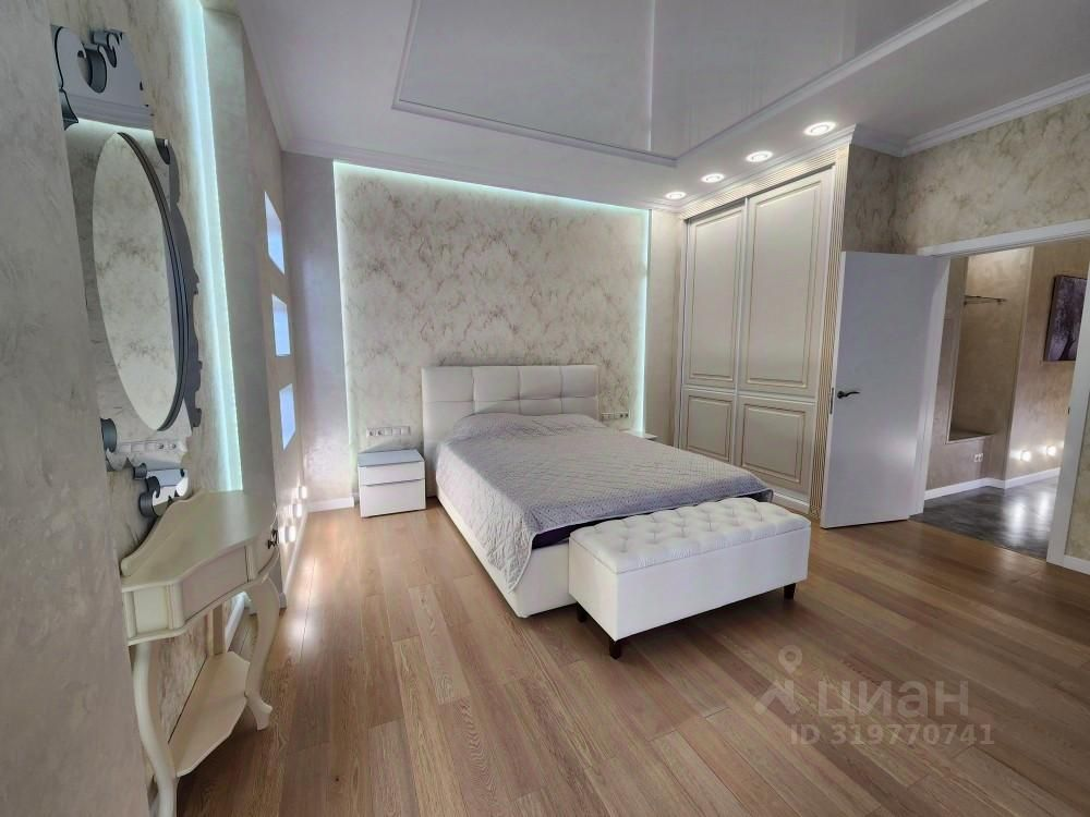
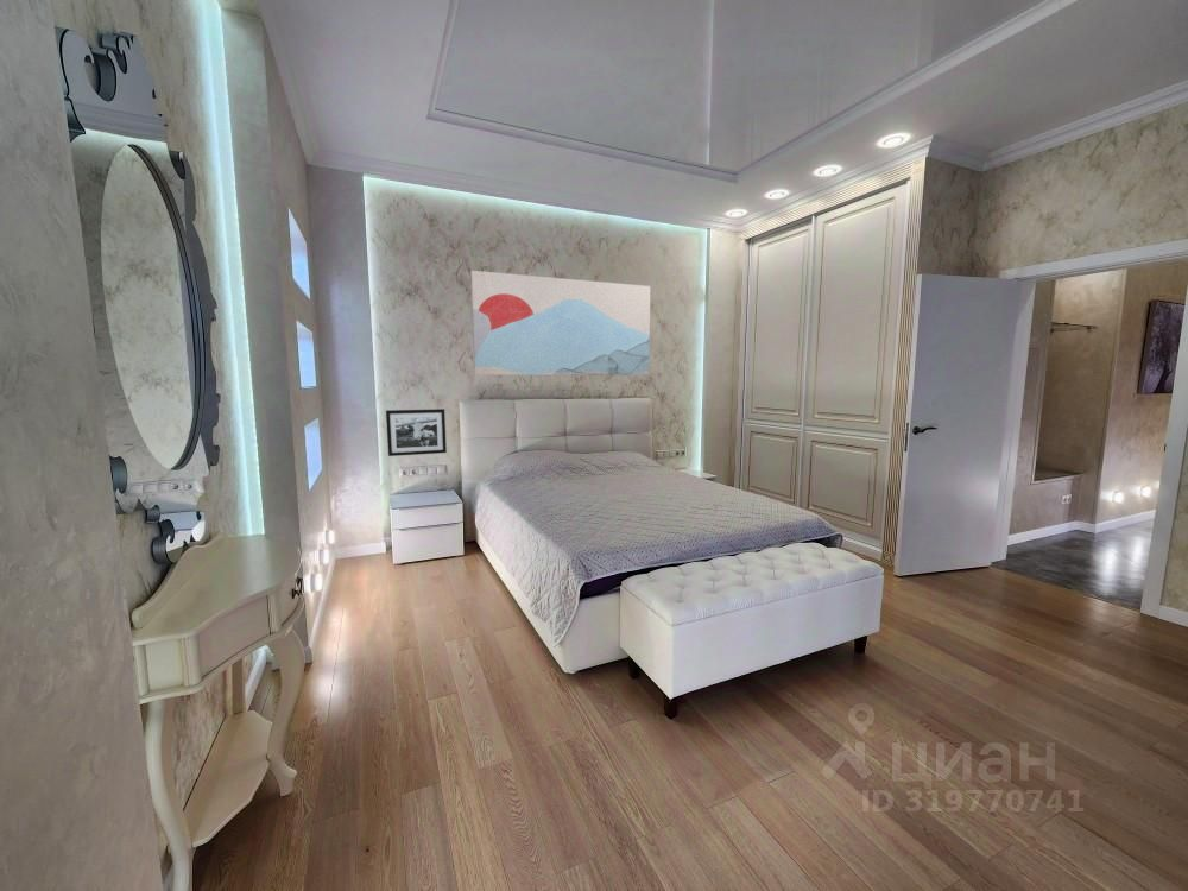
+ picture frame [385,407,448,457]
+ wall art [469,270,651,377]
